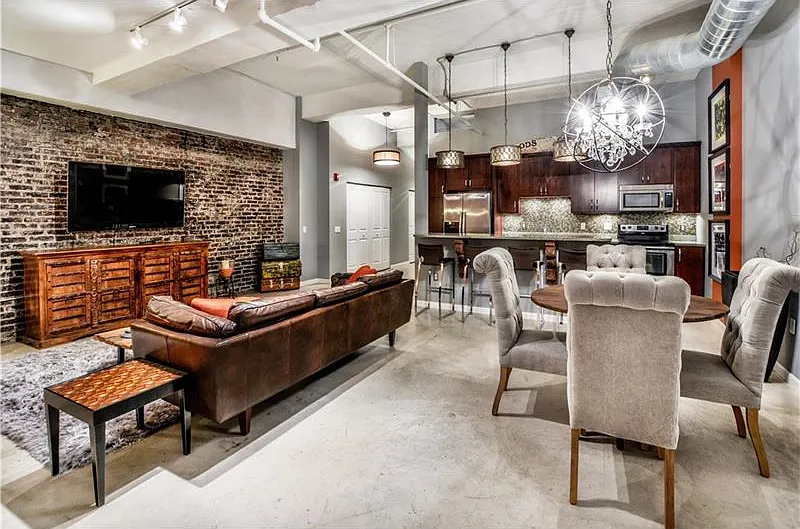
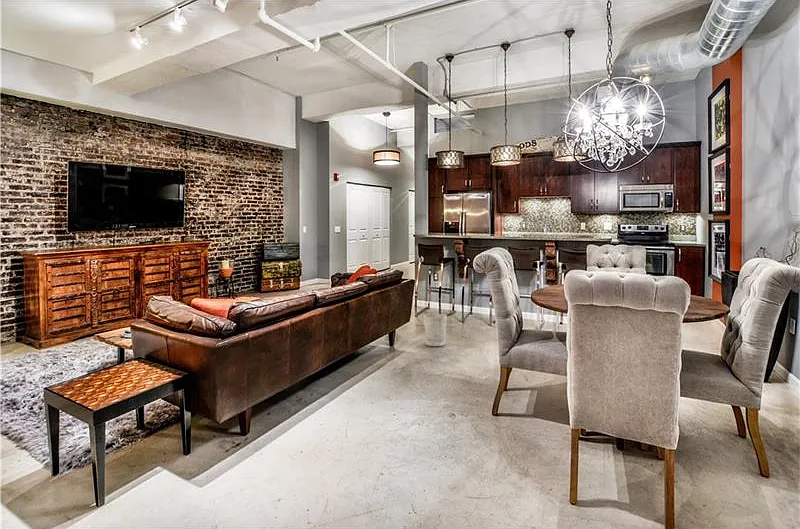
+ wastebasket [423,313,448,347]
